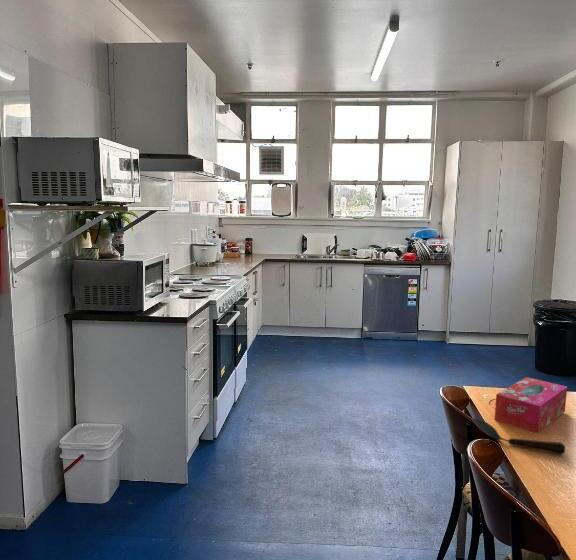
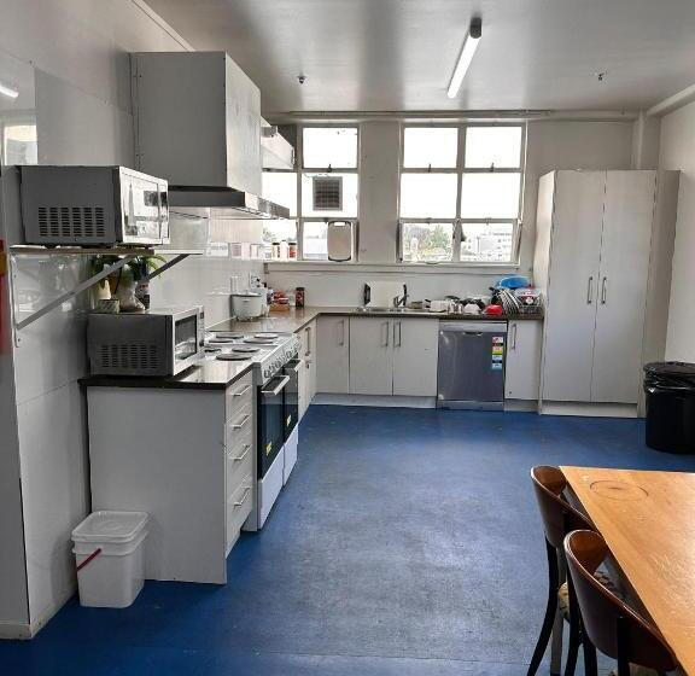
- tissue box [494,376,568,434]
- spoon [471,417,566,456]
